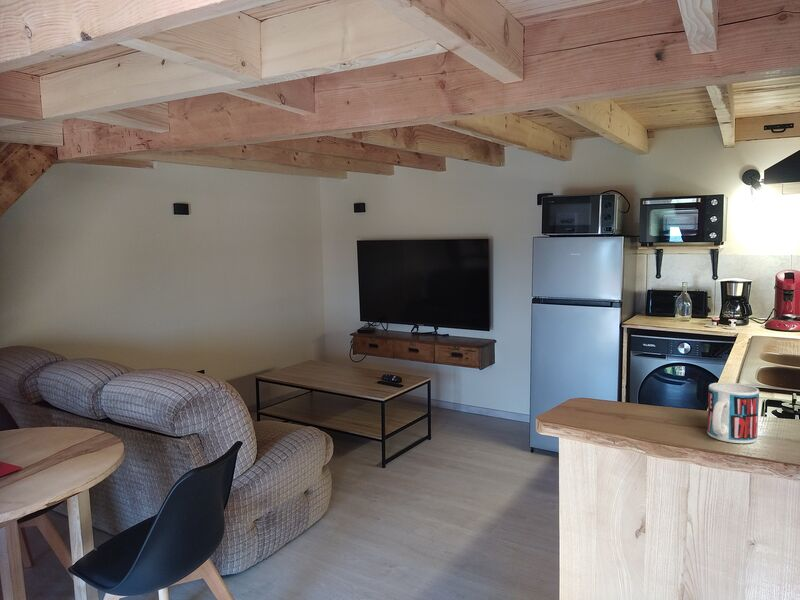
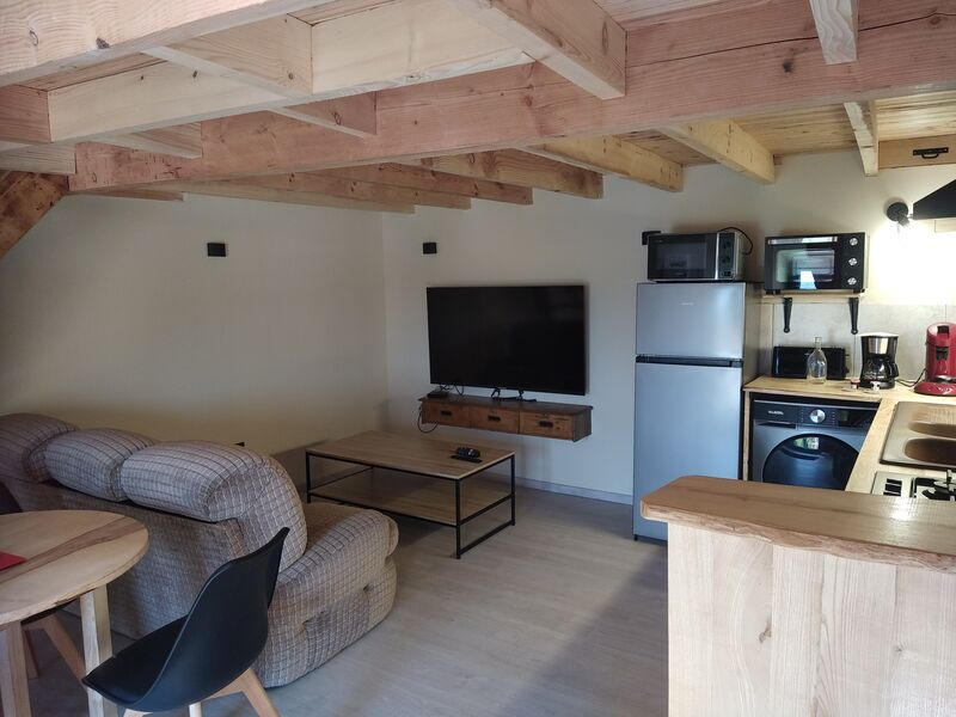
- mug [706,382,760,444]
